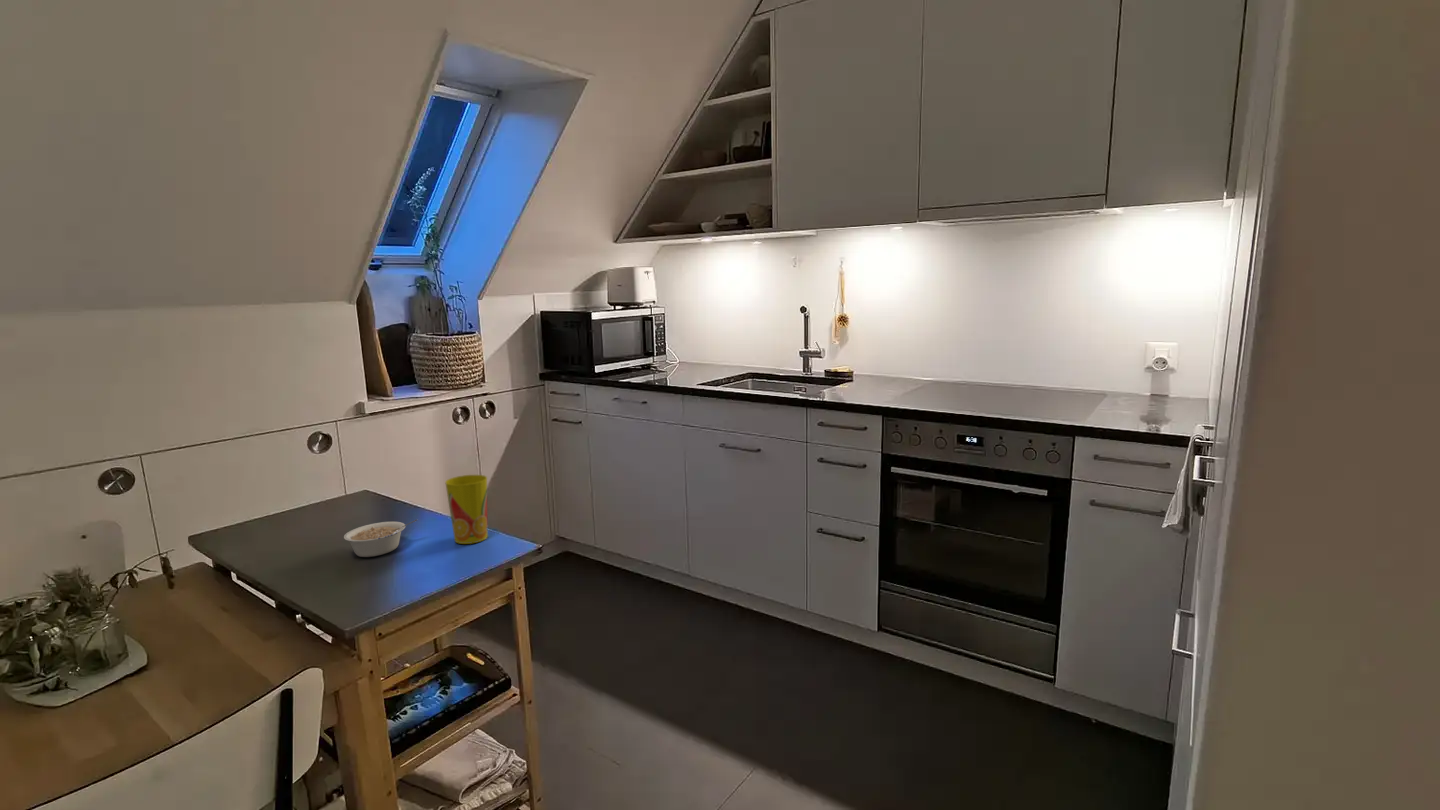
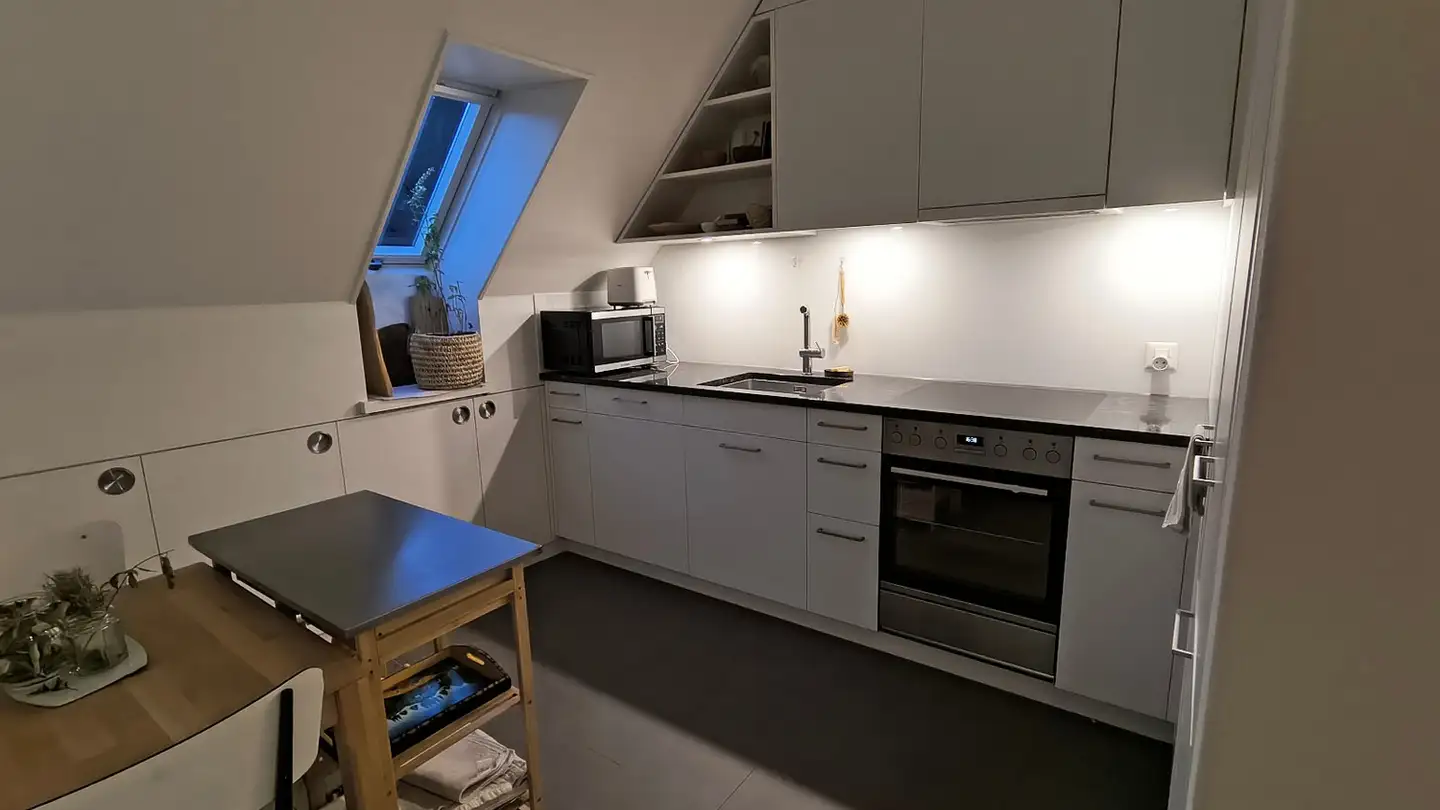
- cup [444,474,489,545]
- legume [343,518,418,558]
